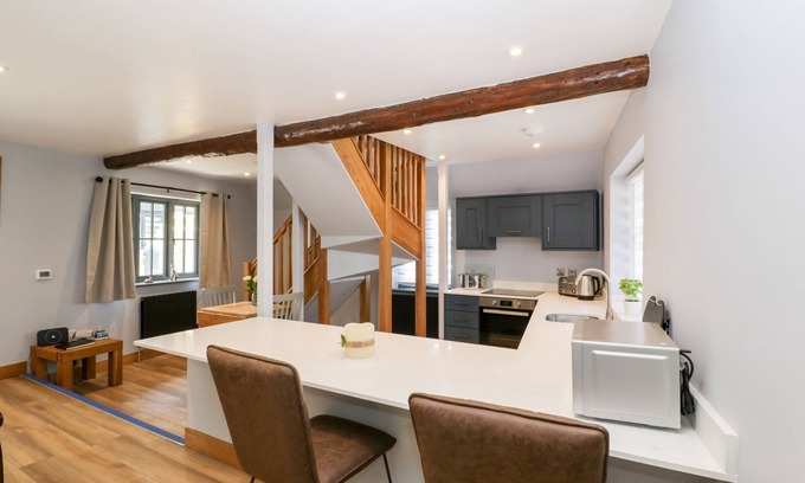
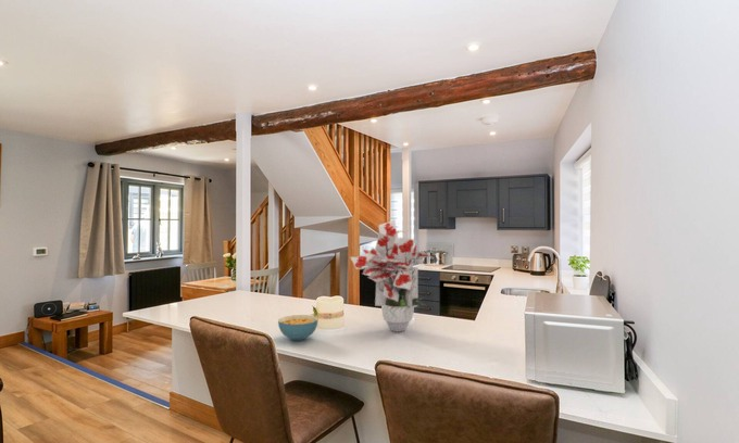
+ bouquet [350,219,435,333]
+ cereal bowl [277,314,320,342]
